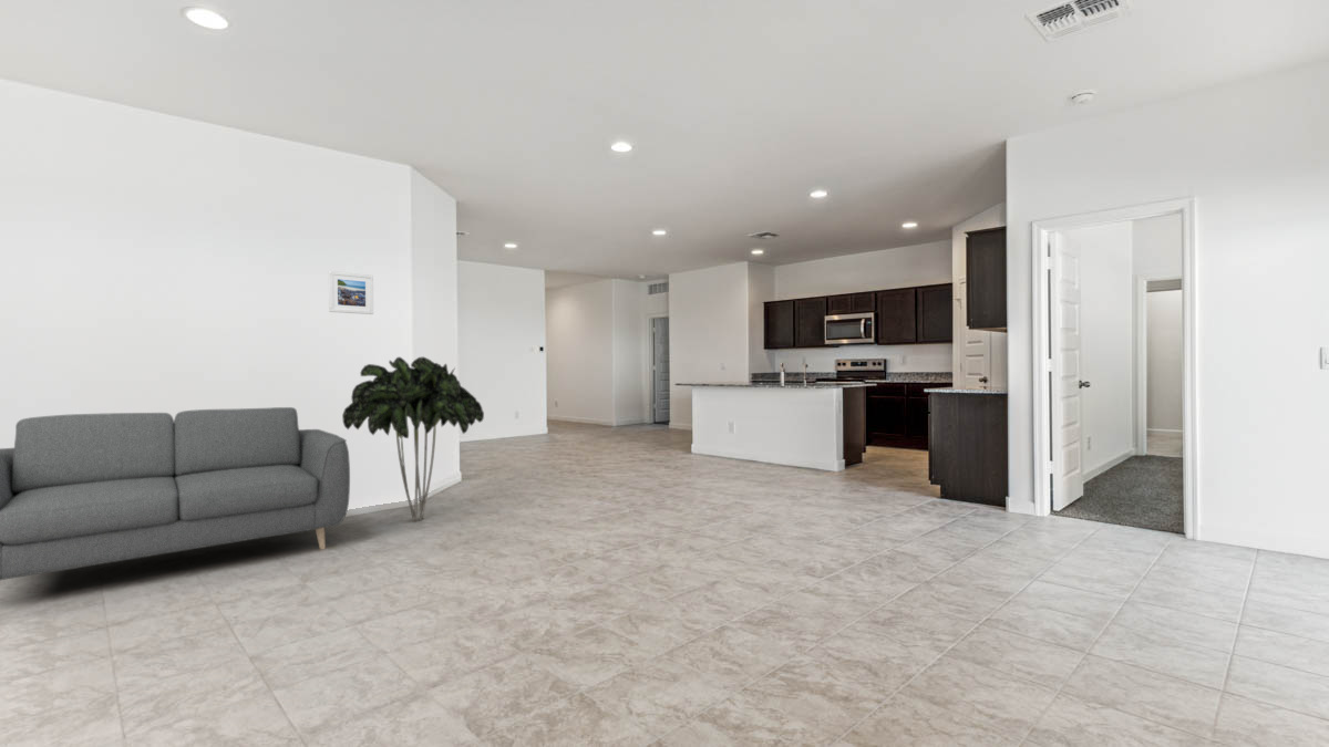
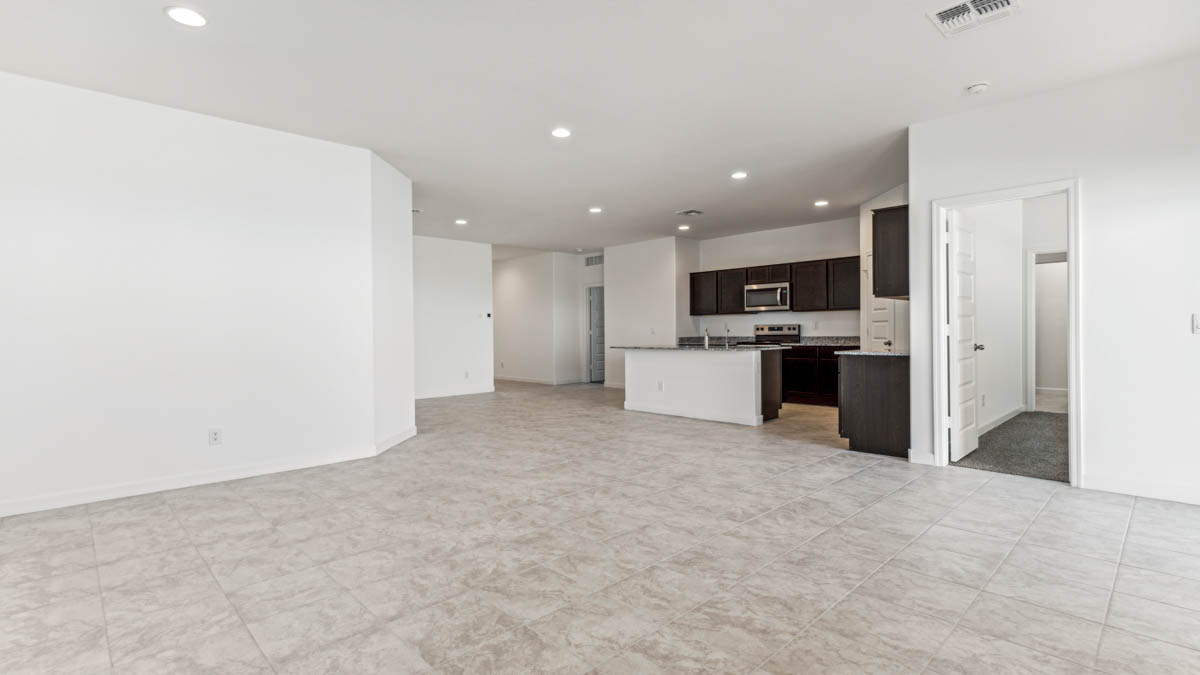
- sofa [0,406,351,581]
- indoor plant [341,356,485,522]
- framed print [328,270,374,315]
